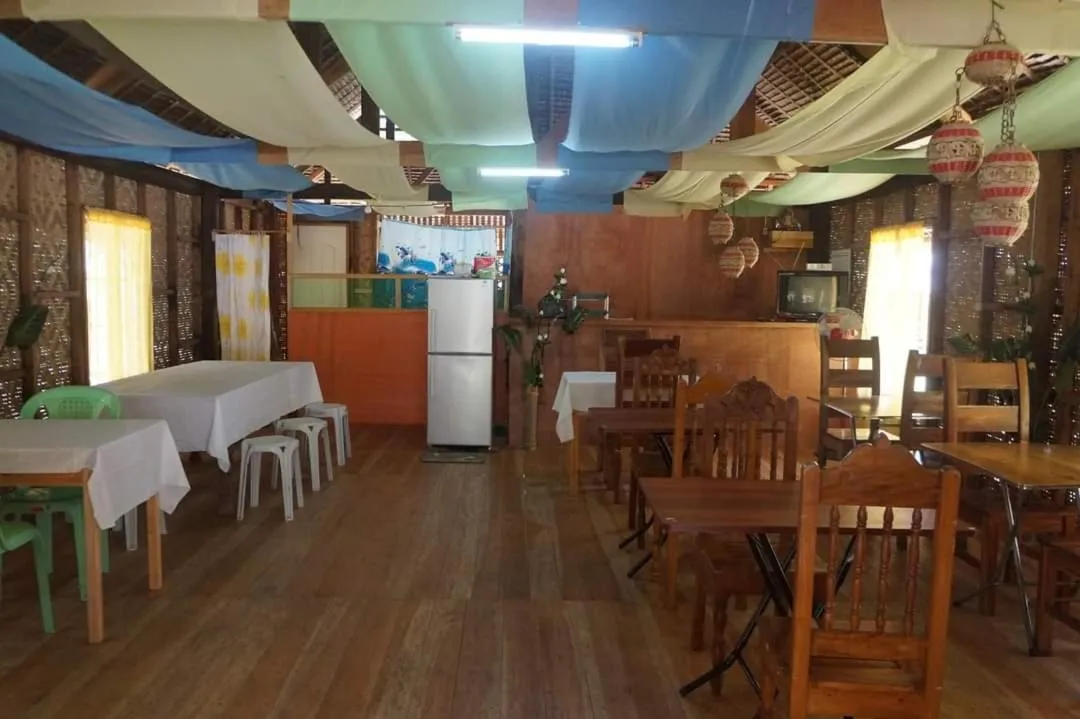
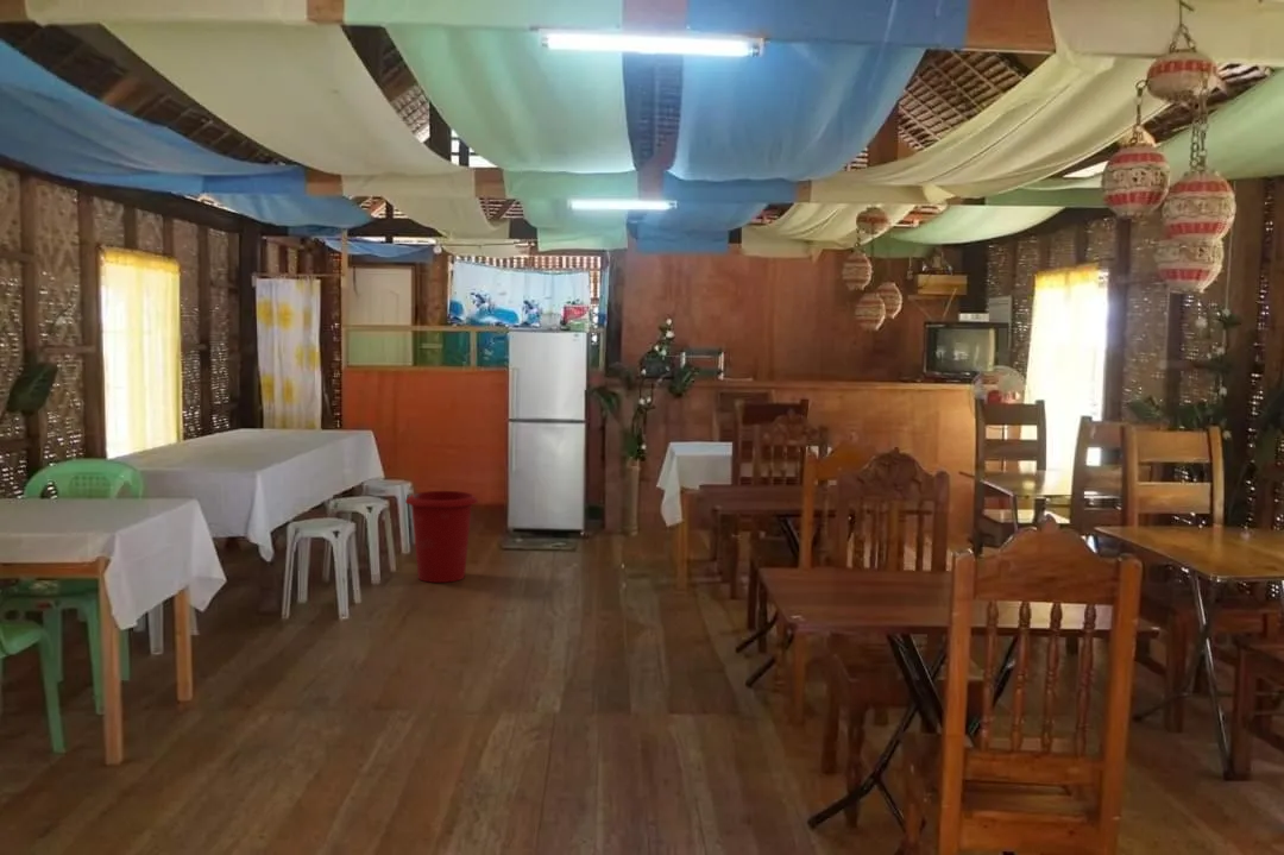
+ waste bin [404,490,479,584]
